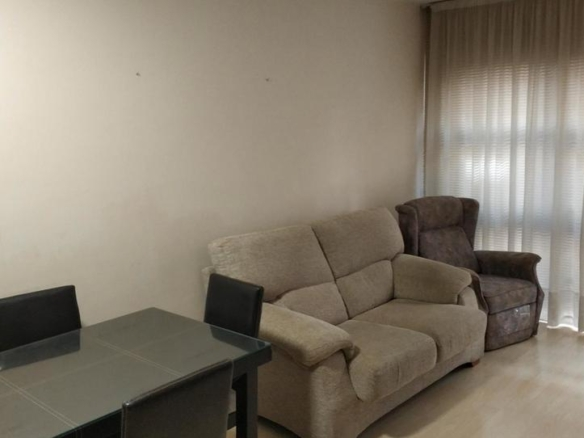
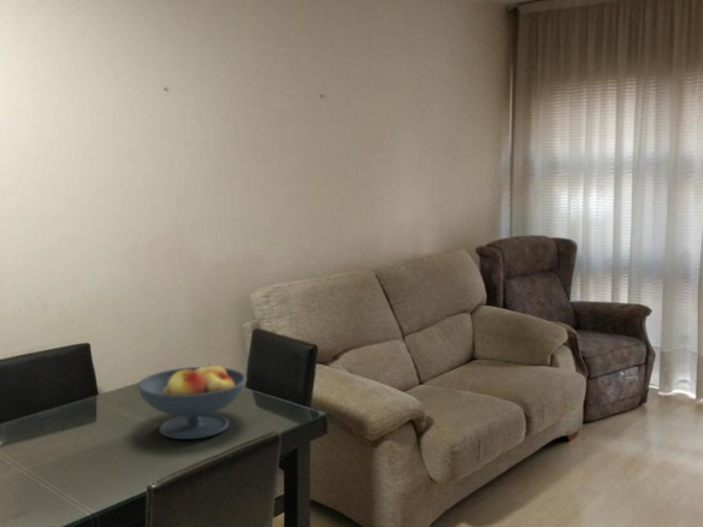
+ fruit bowl [136,361,248,440]
